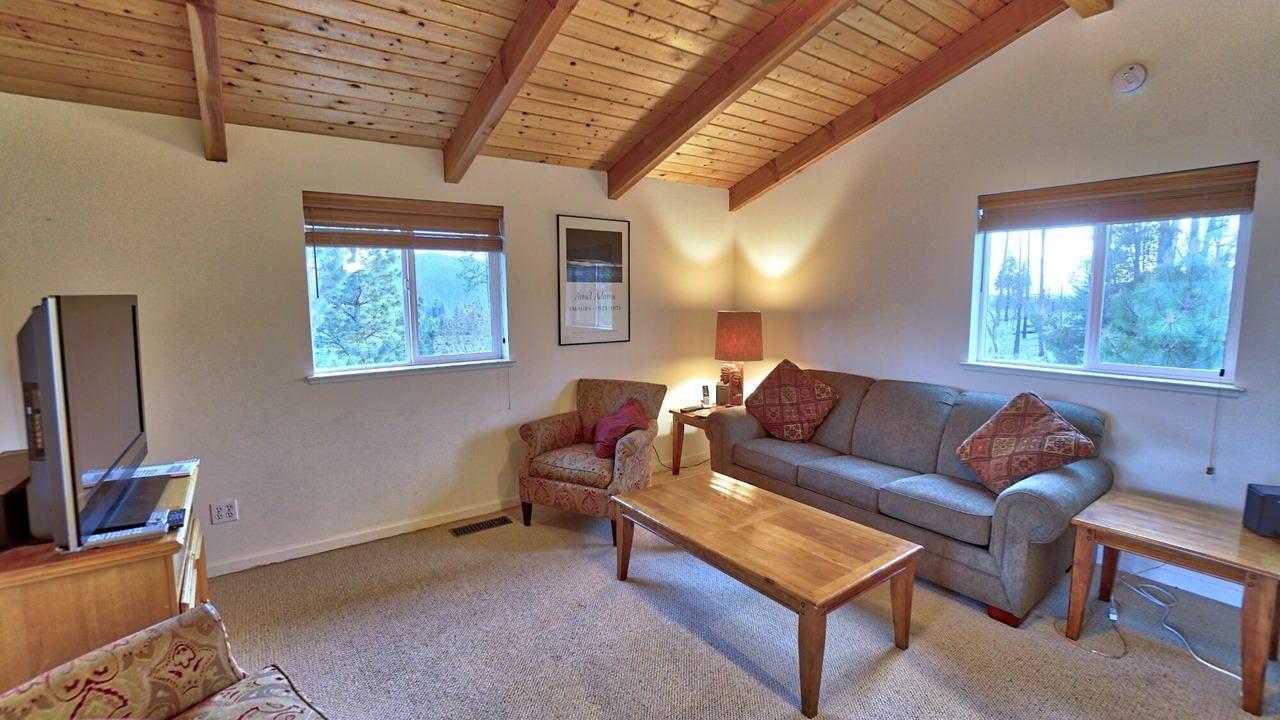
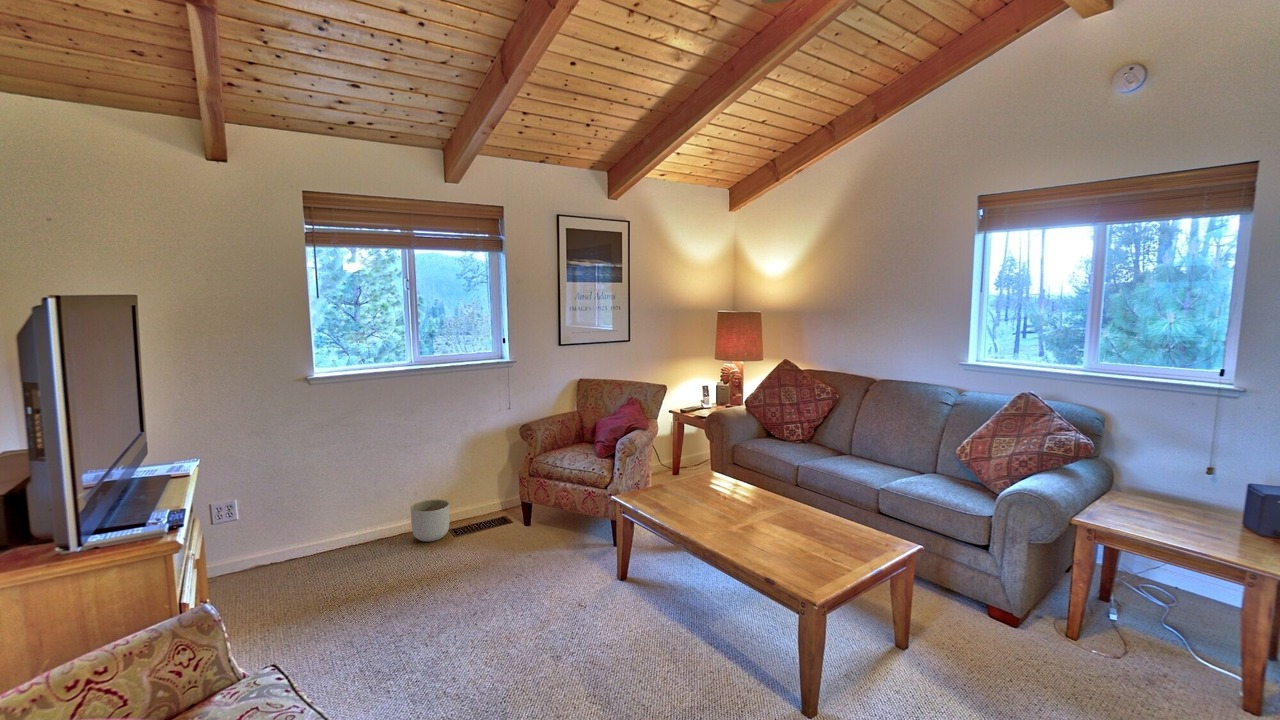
+ planter [410,498,451,543]
